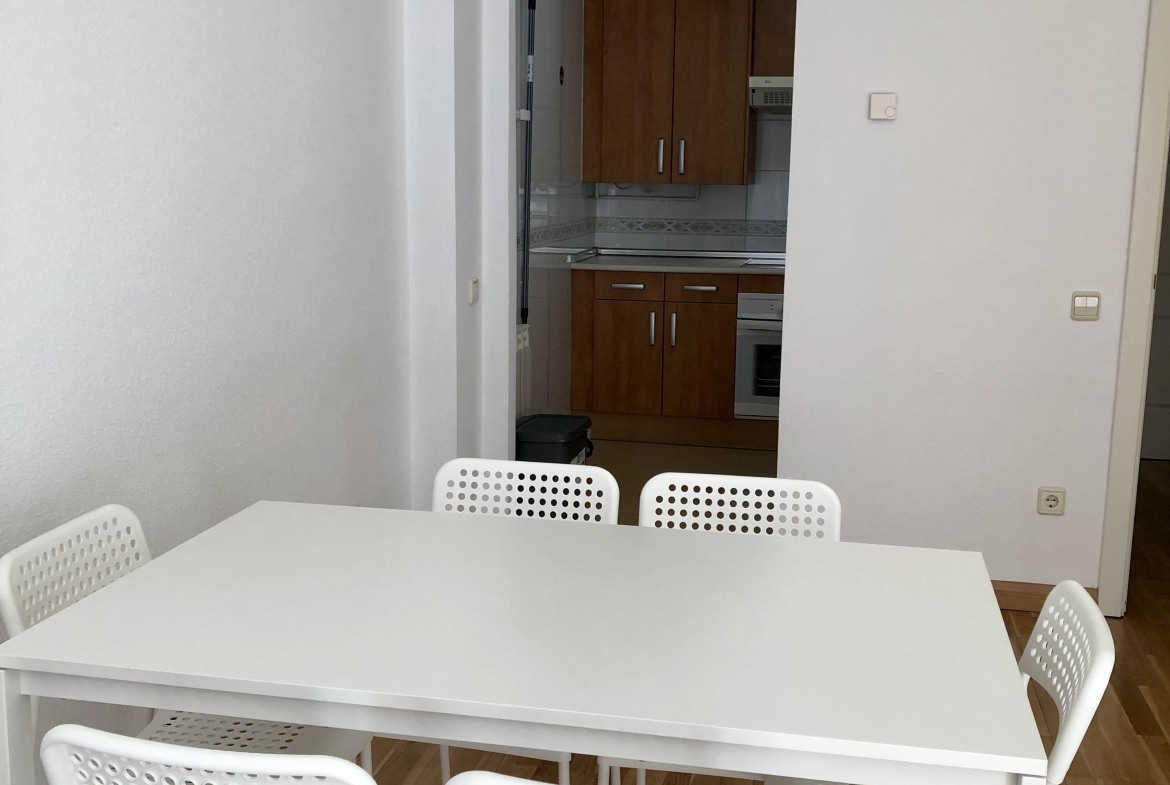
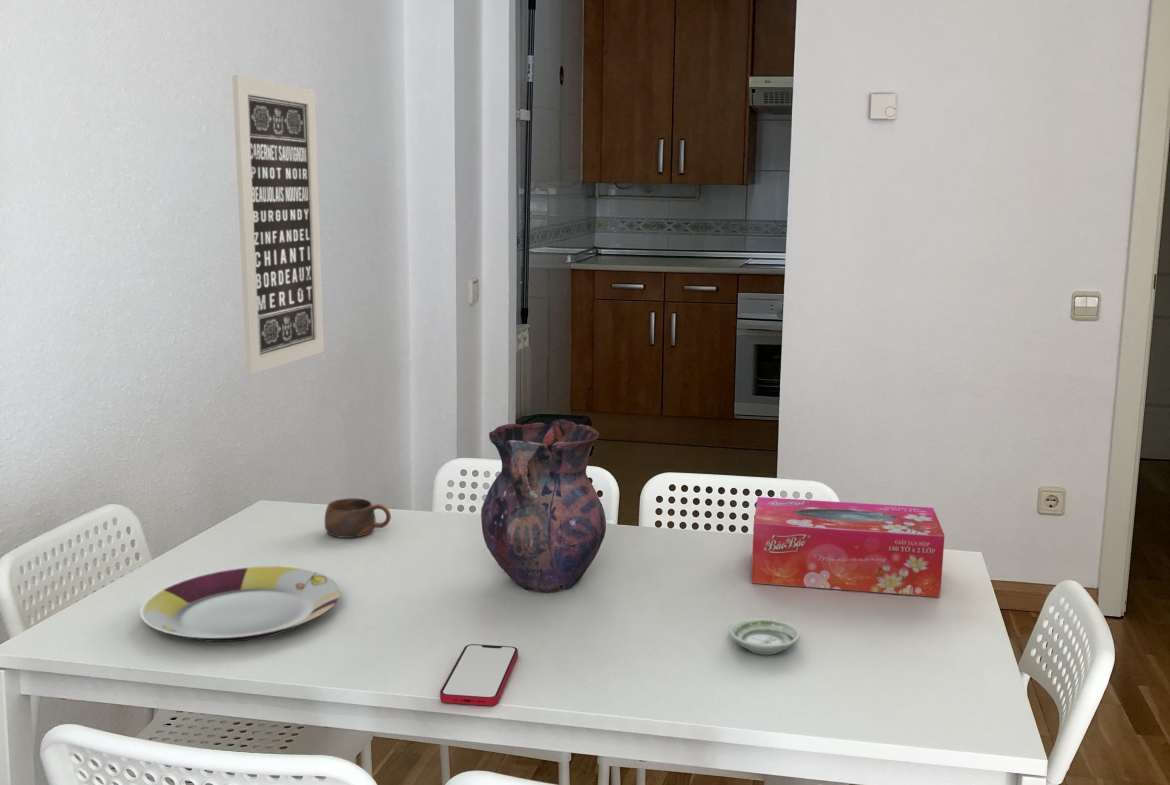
+ wall art [231,74,325,375]
+ smartphone [439,643,519,707]
+ tissue box [750,496,946,598]
+ vase [480,418,607,593]
+ plate [139,565,341,643]
+ cup [324,497,392,539]
+ saucer [728,617,801,656]
